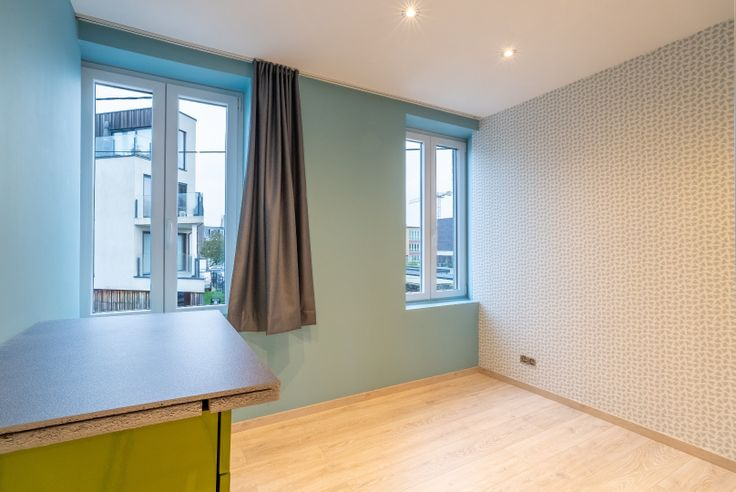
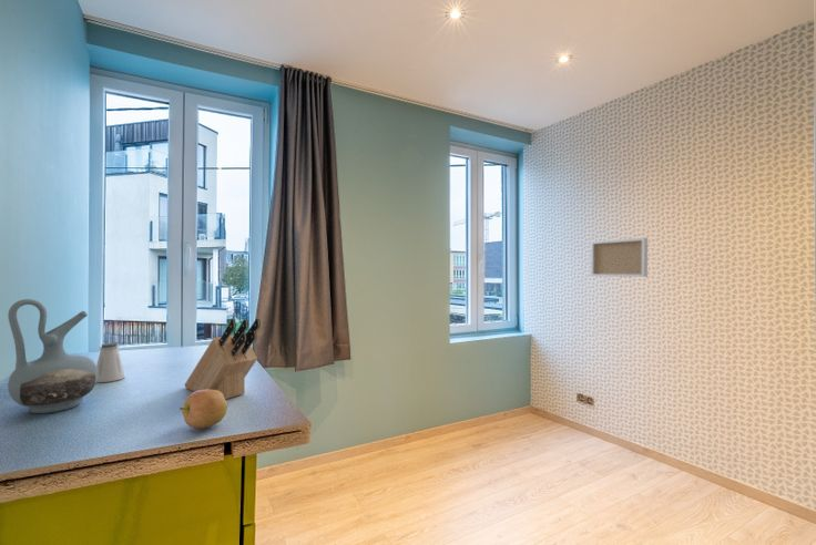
+ wall art [590,237,649,278]
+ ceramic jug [7,298,98,414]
+ apple [178,389,228,430]
+ saltshaker [95,342,126,383]
+ knife block [183,318,262,400]
